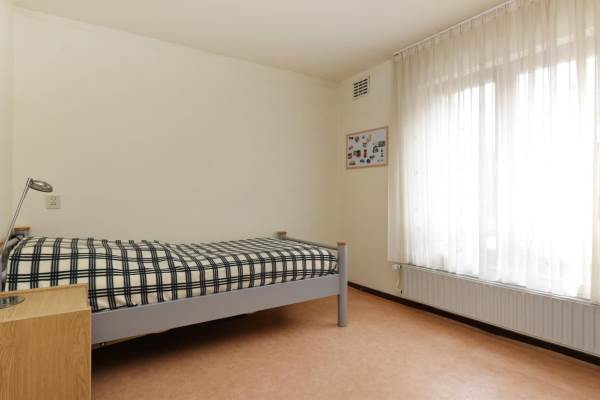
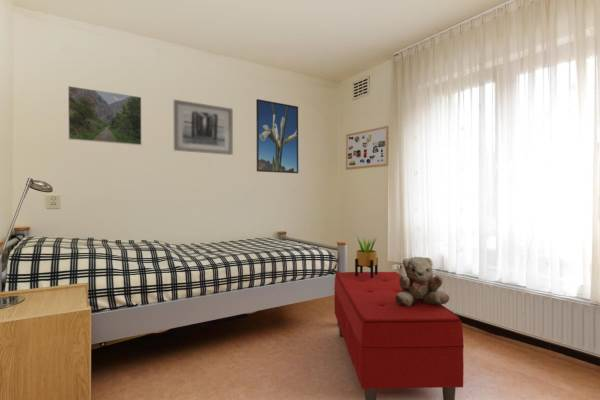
+ bench [333,271,465,400]
+ teddy bear [395,256,450,307]
+ wall art [173,99,234,156]
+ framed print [67,85,143,146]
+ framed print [255,98,299,174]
+ potted plant [354,233,379,278]
